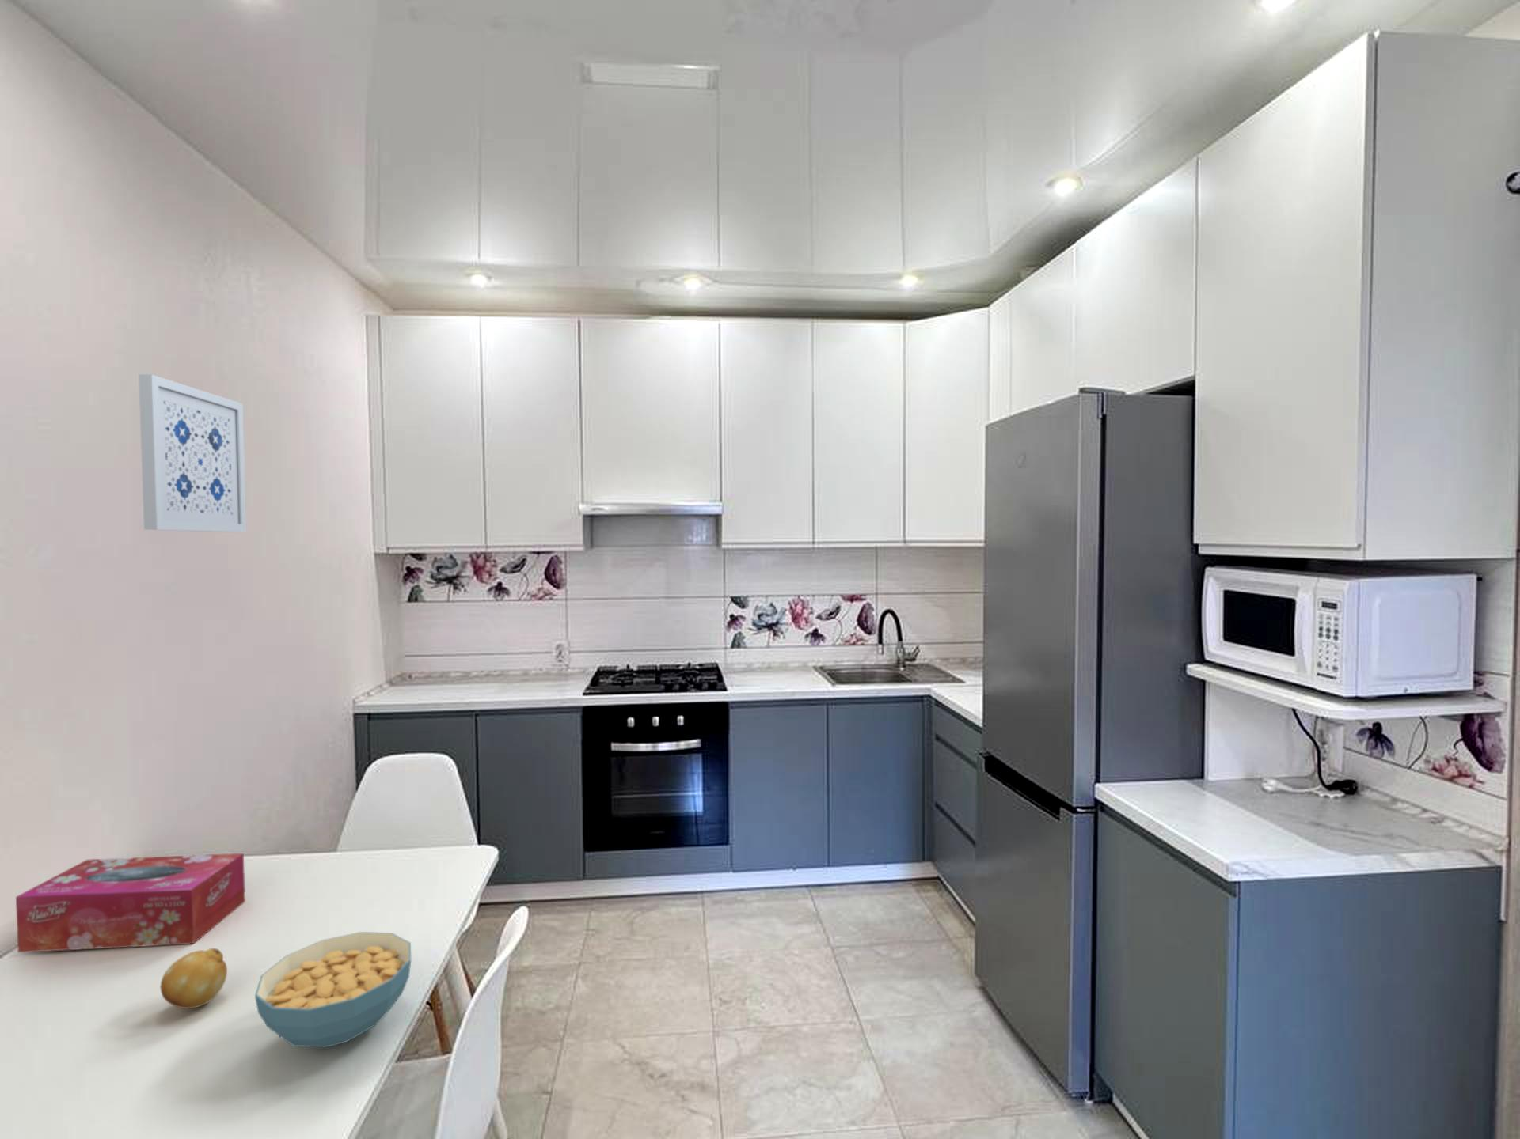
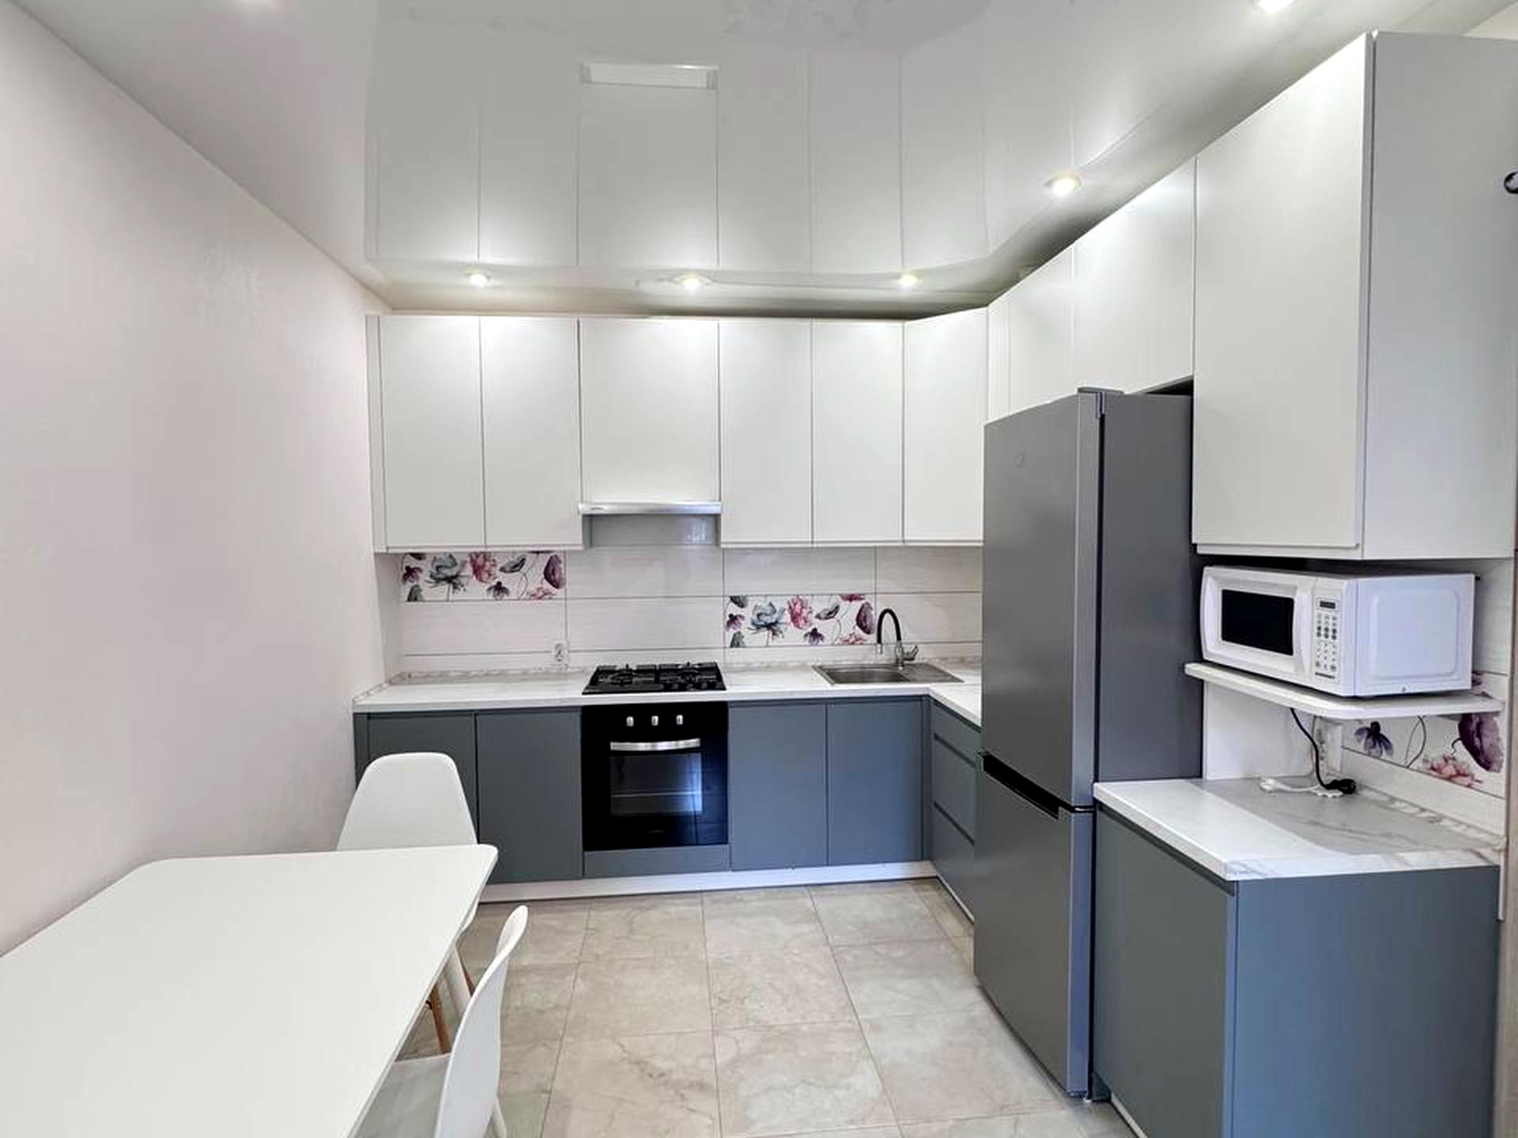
- tissue box [16,853,247,954]
- cereal bowl [254,931,412,1048]
- wall art [138,373,247,534]
- fruit [160,948,229,1010]
